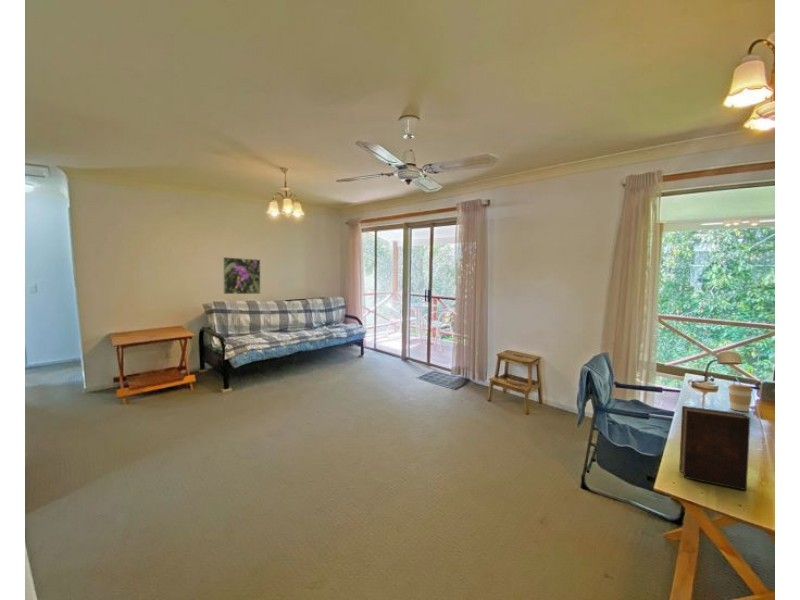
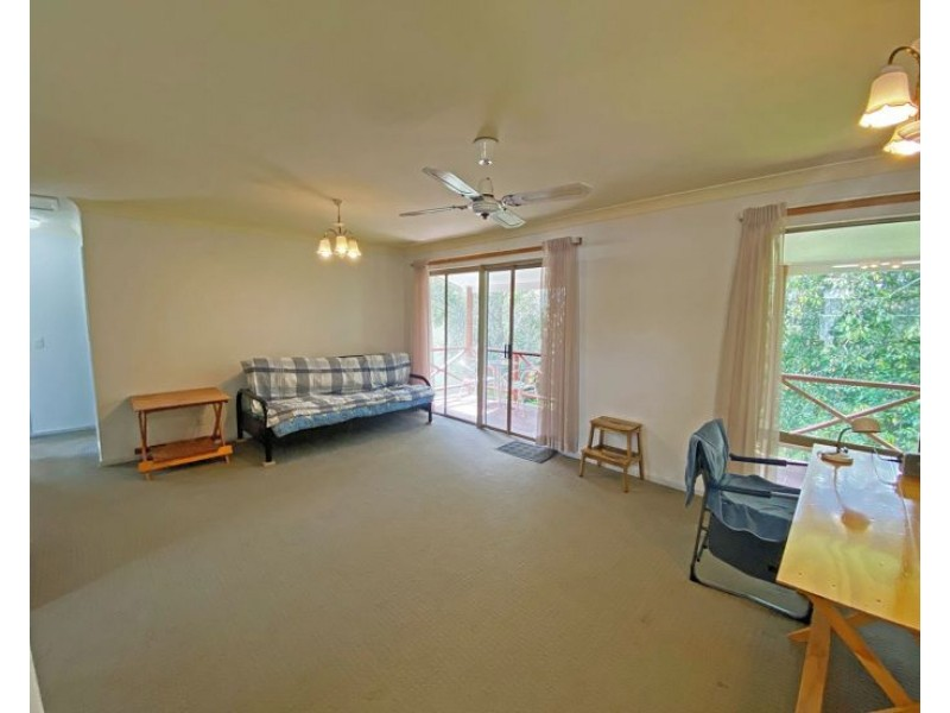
- coffee cup [727,384,754,412]
- bible [678,405,751,491]
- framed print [222,256,261,295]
